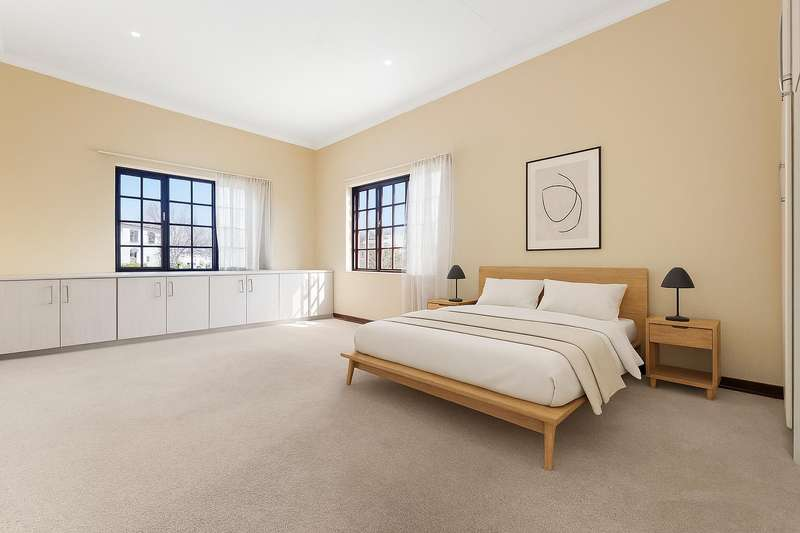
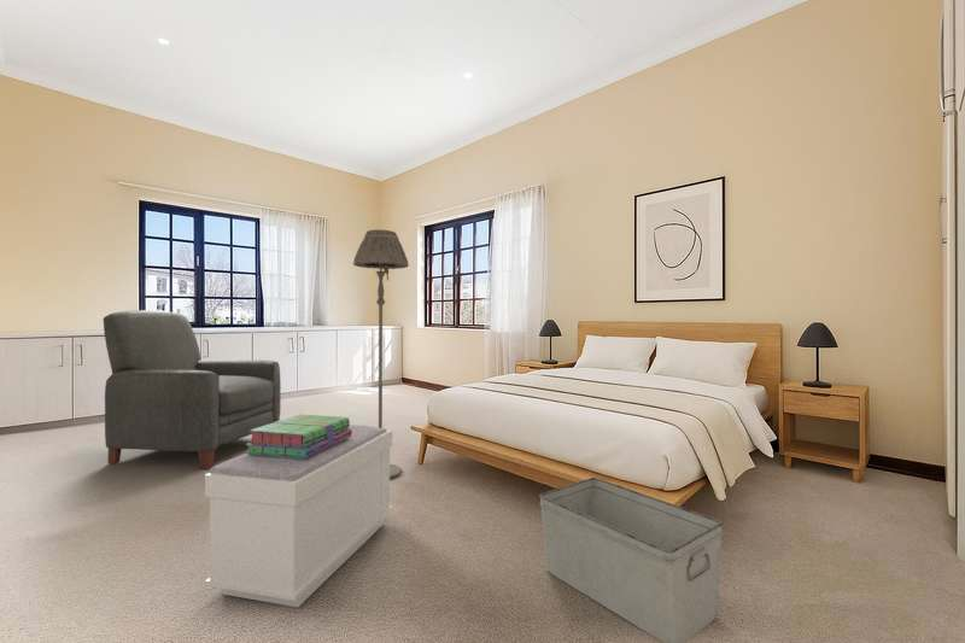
+ chair [103,309,282,470]
+ bench [204,423,393,608]
+ storage bin [538,477,724,643]
+ stack of books [245,413,352,458]
+ floor lamp [352,228,410,480]
